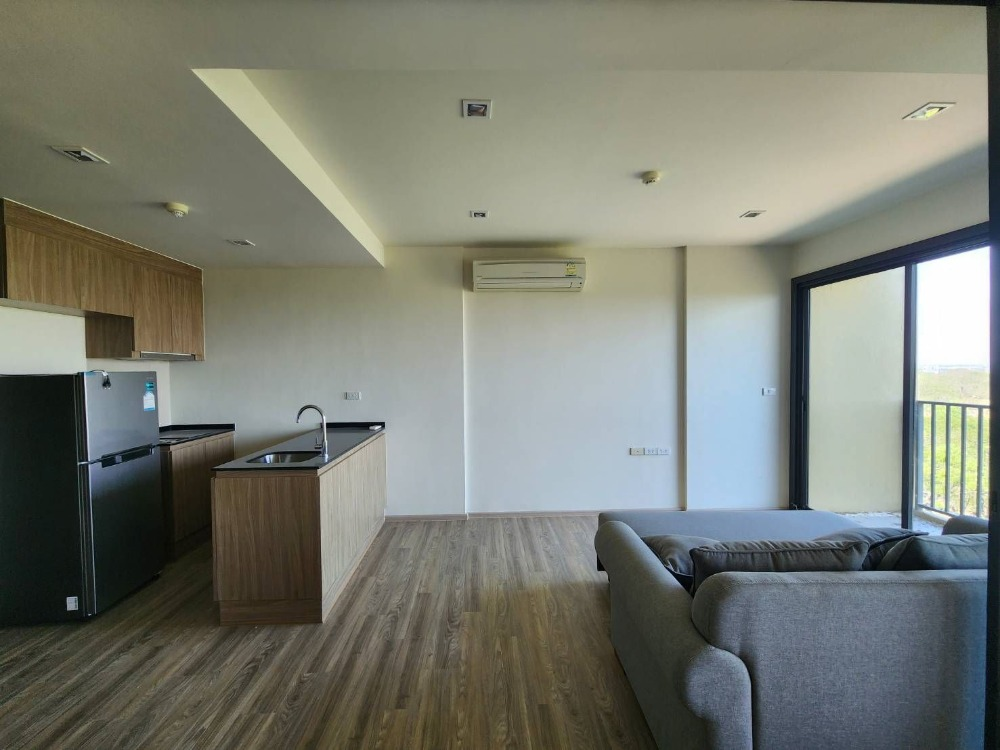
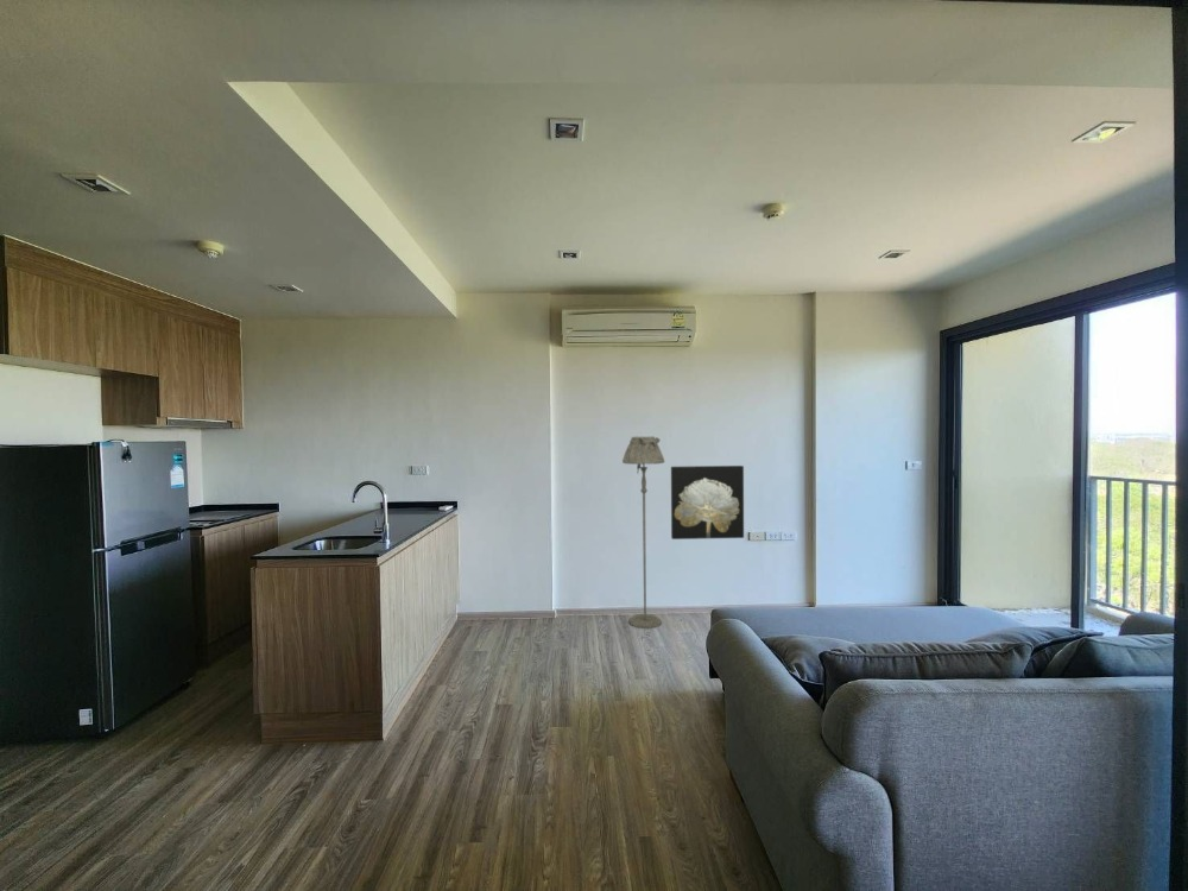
+ wall art [670,465,745,541]
+ floor lamp [621,435,665,630]
